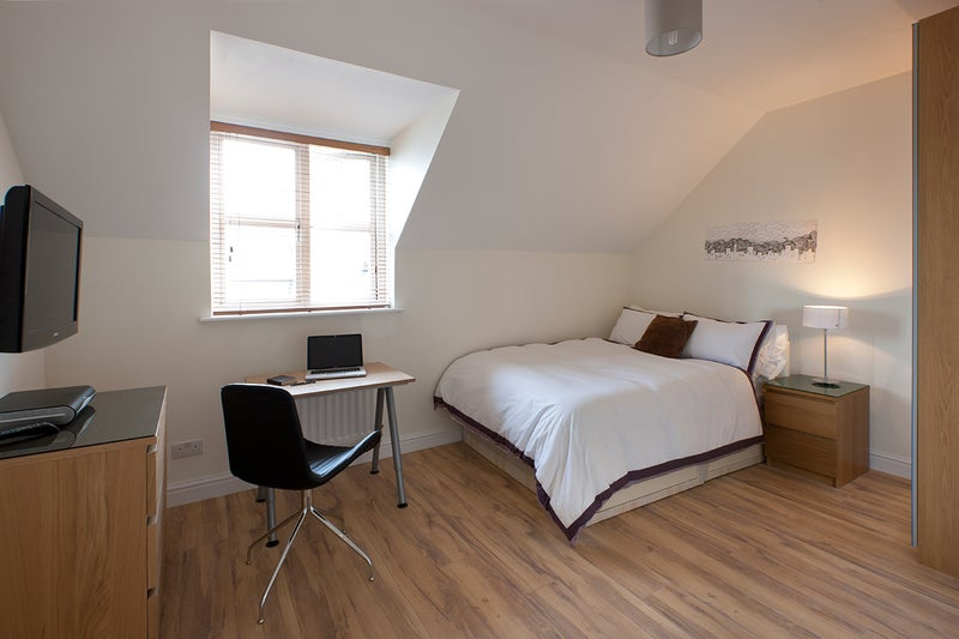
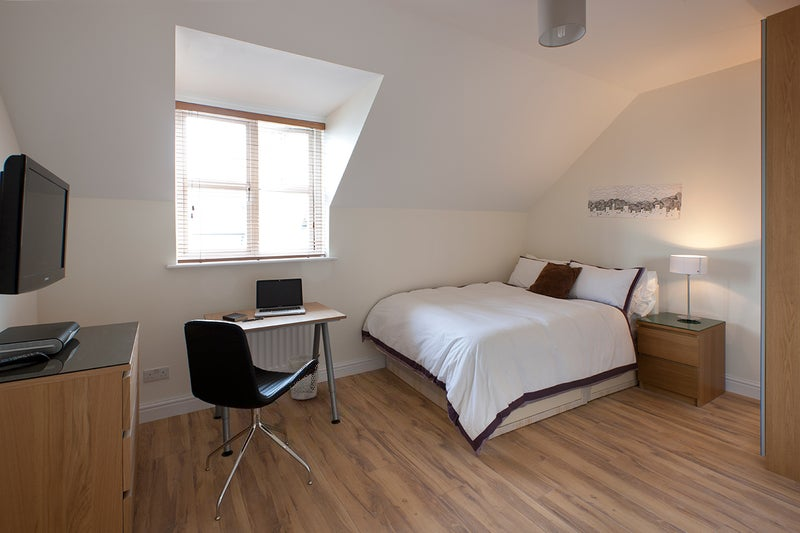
+ wastebasket [287,354,320,400]
